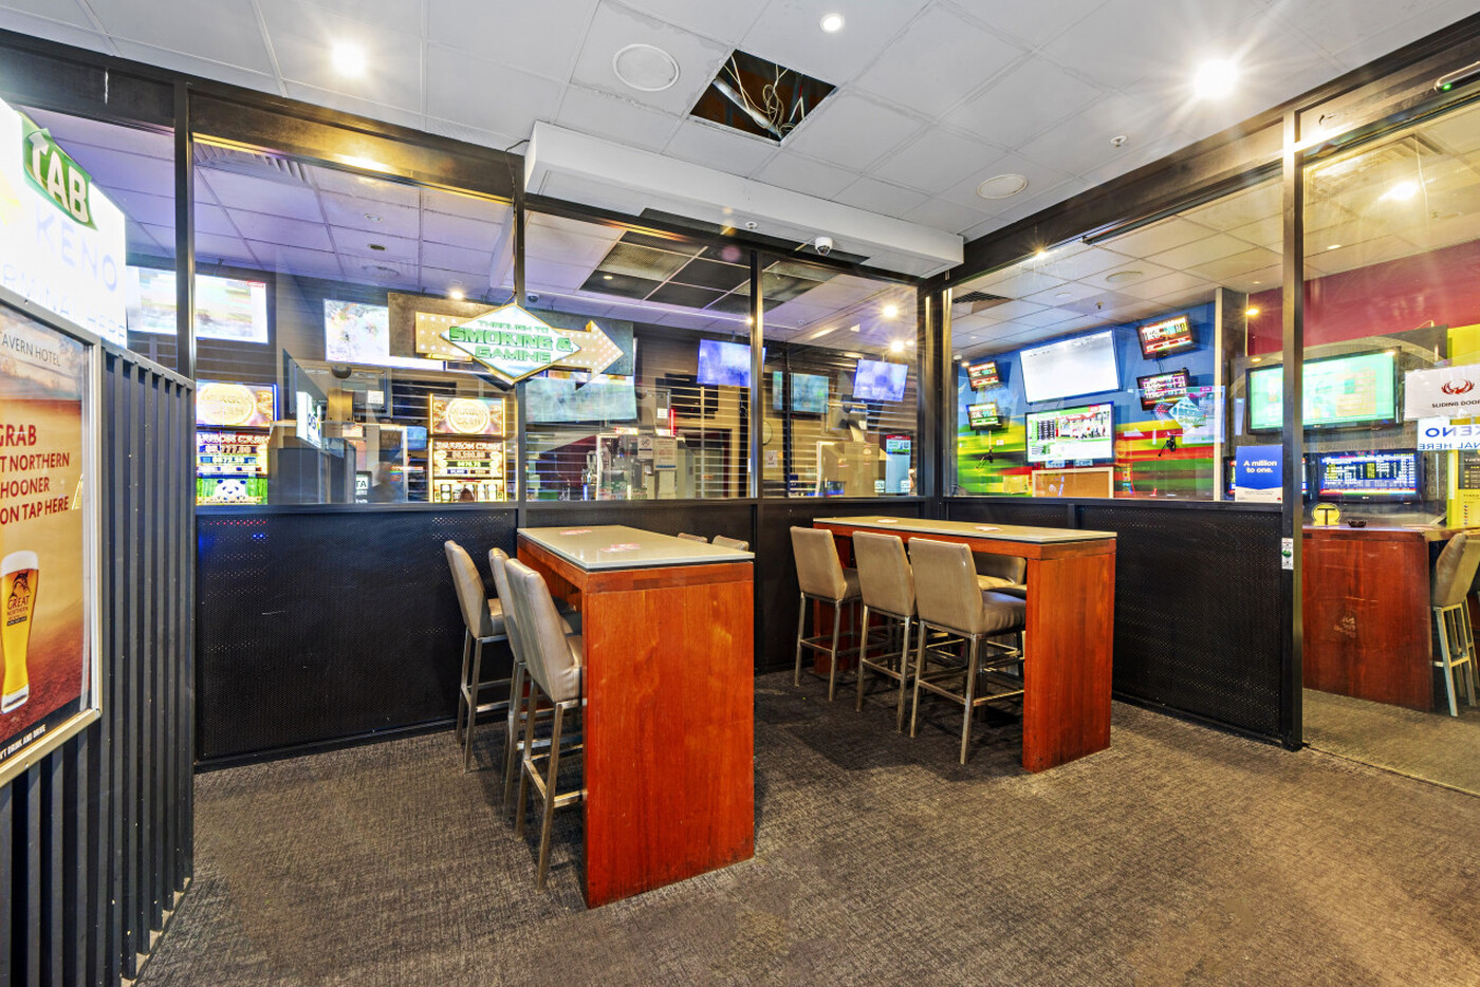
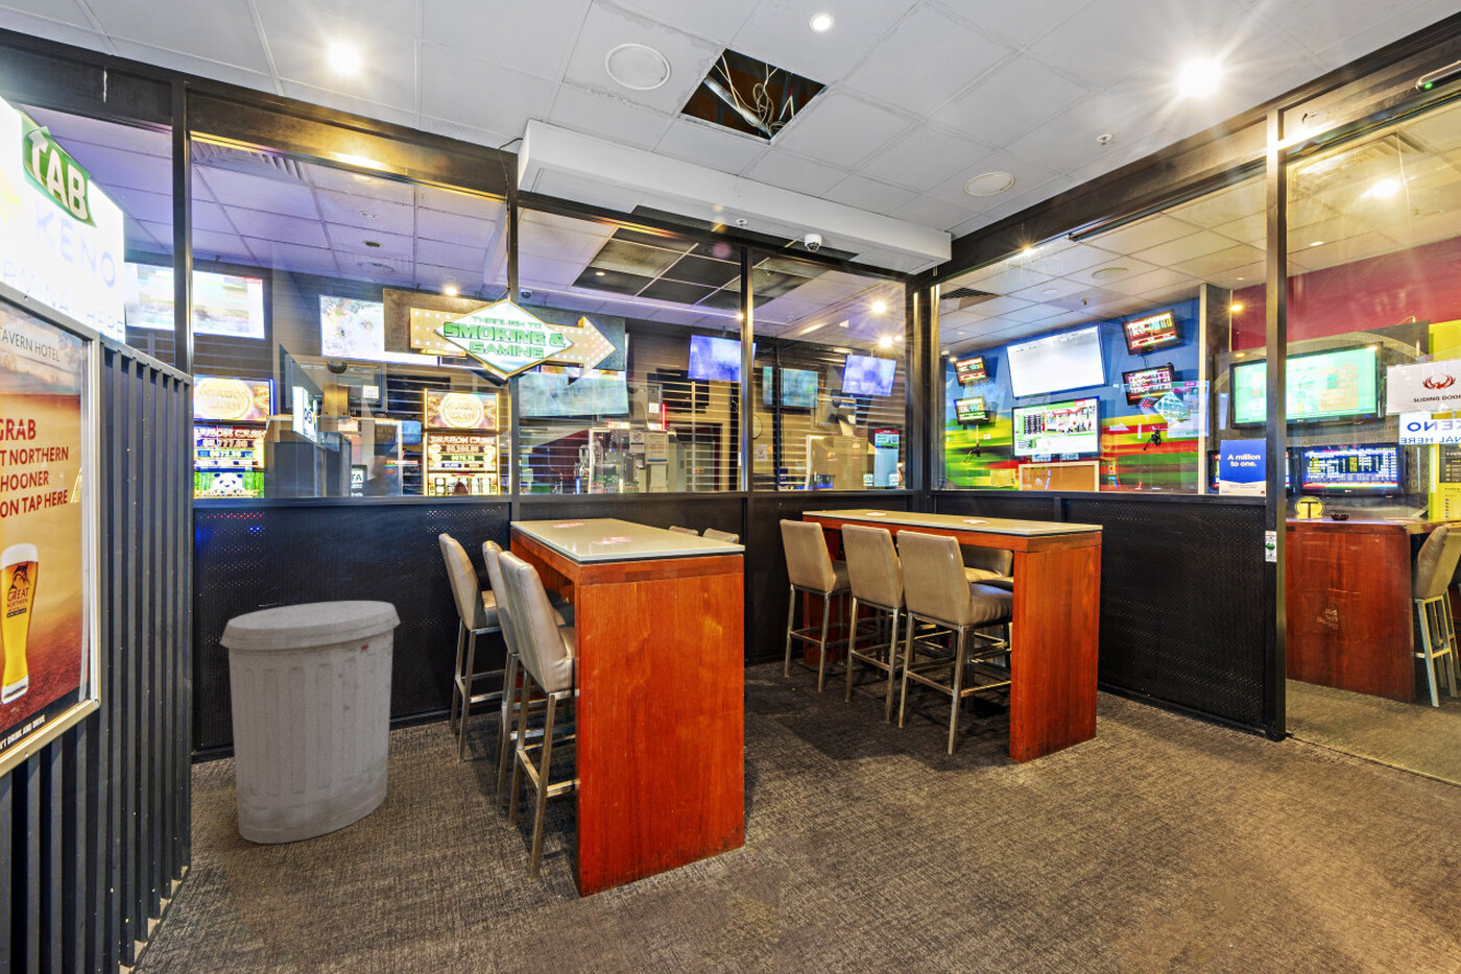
+ trash can [219,600,400,845]
